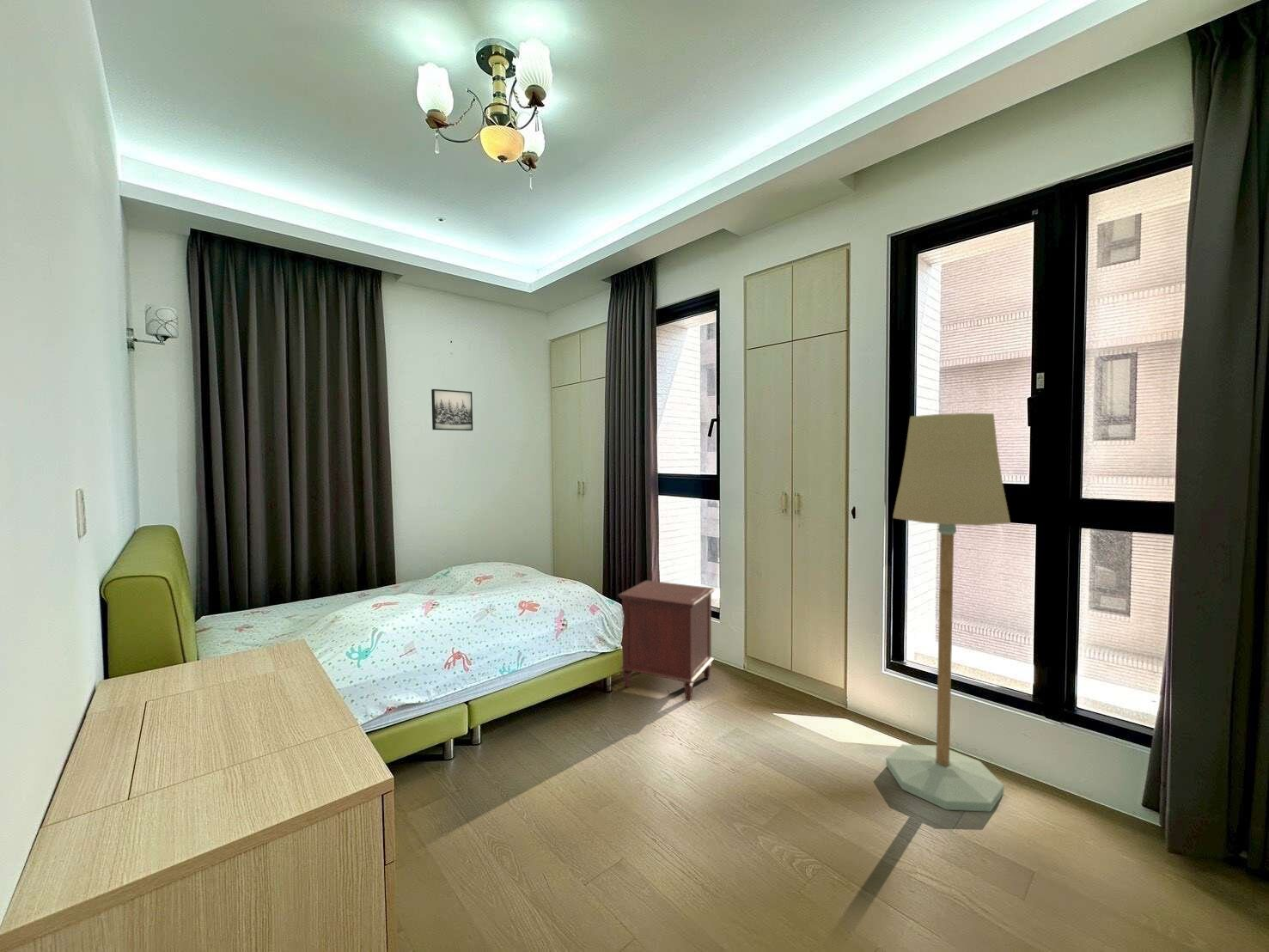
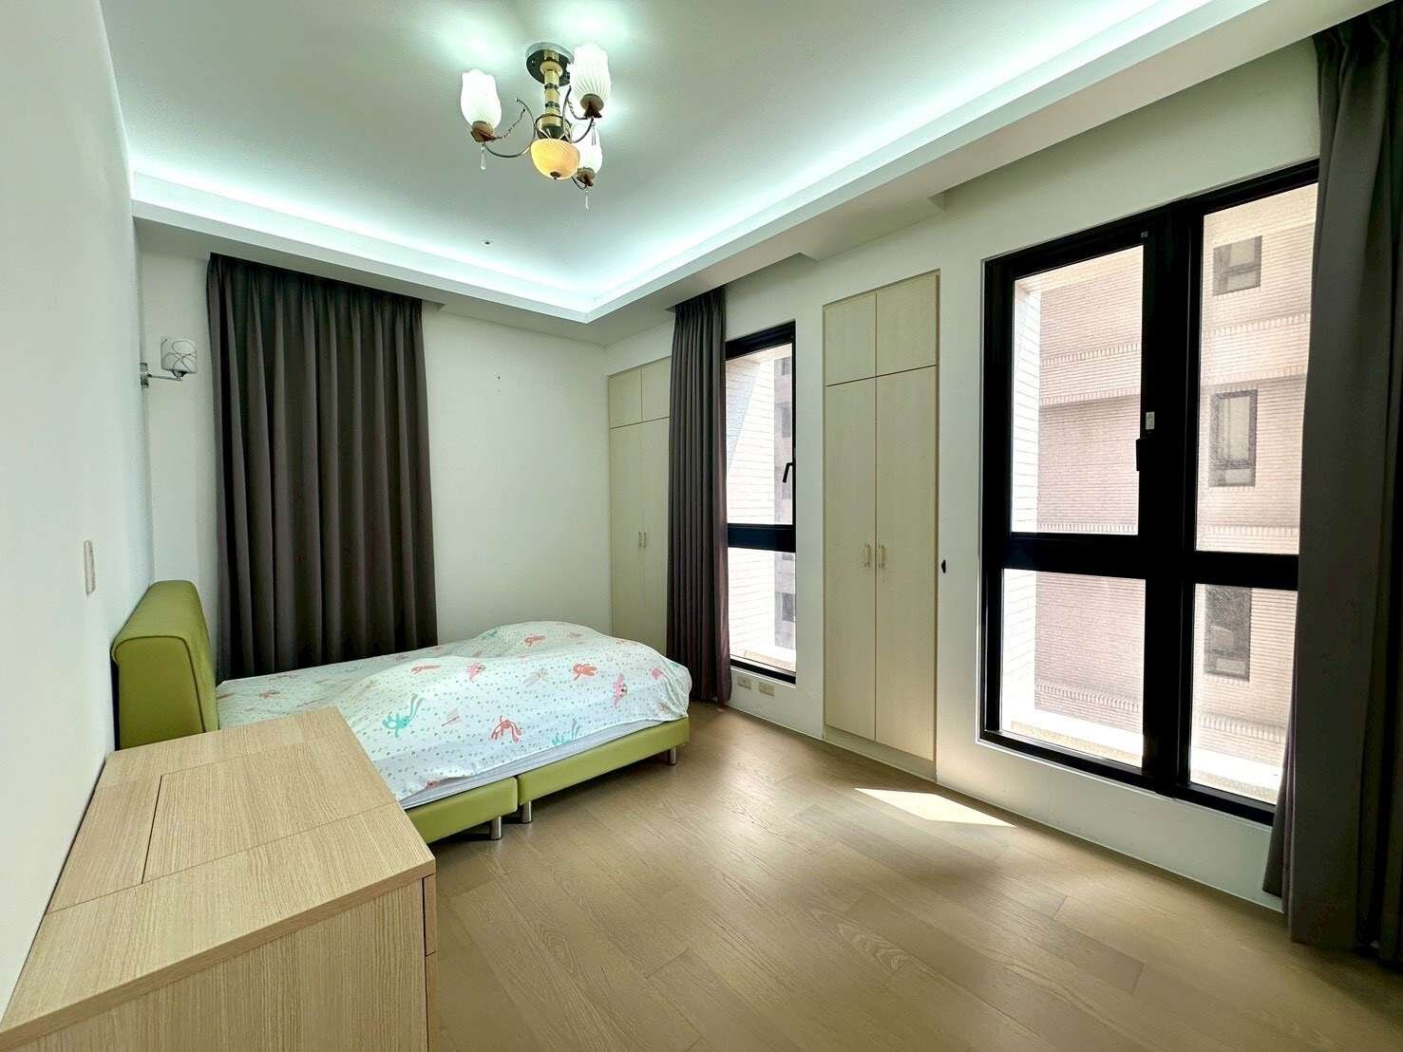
- wall art [430,388,473,431]
- floor lamp [885,412,1011,813]
- nightstand [617,579,716,702]
